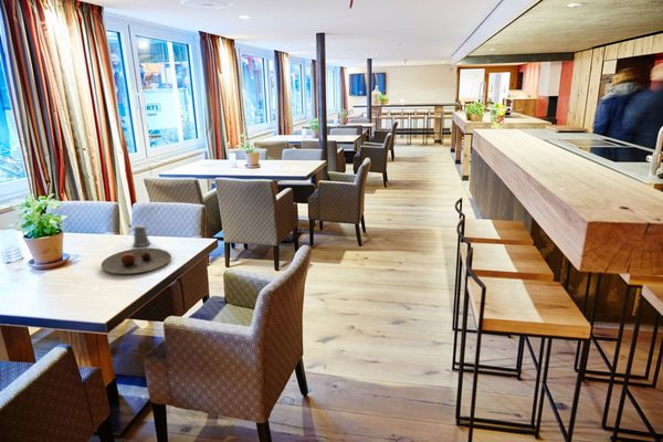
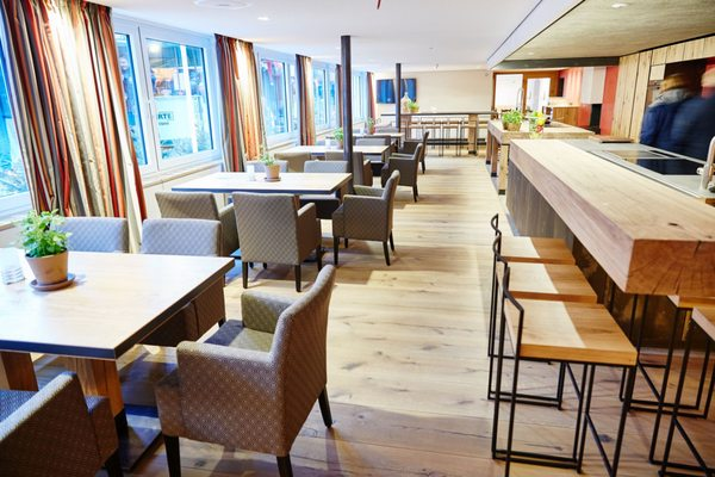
- pepper shaker [131,223,151,248]
- plate [101,246,172,274]
